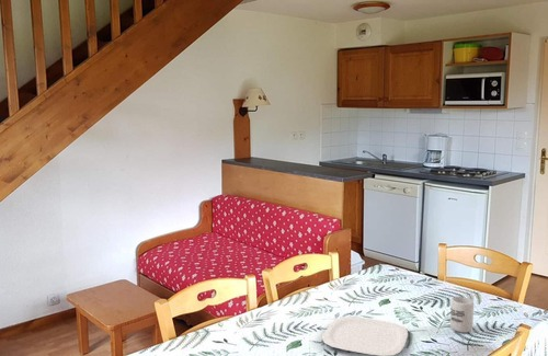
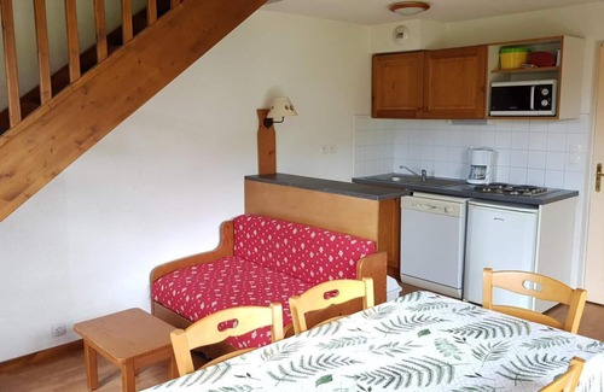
- cup [449,296,475,334]
- plate [321,315,409,356]
